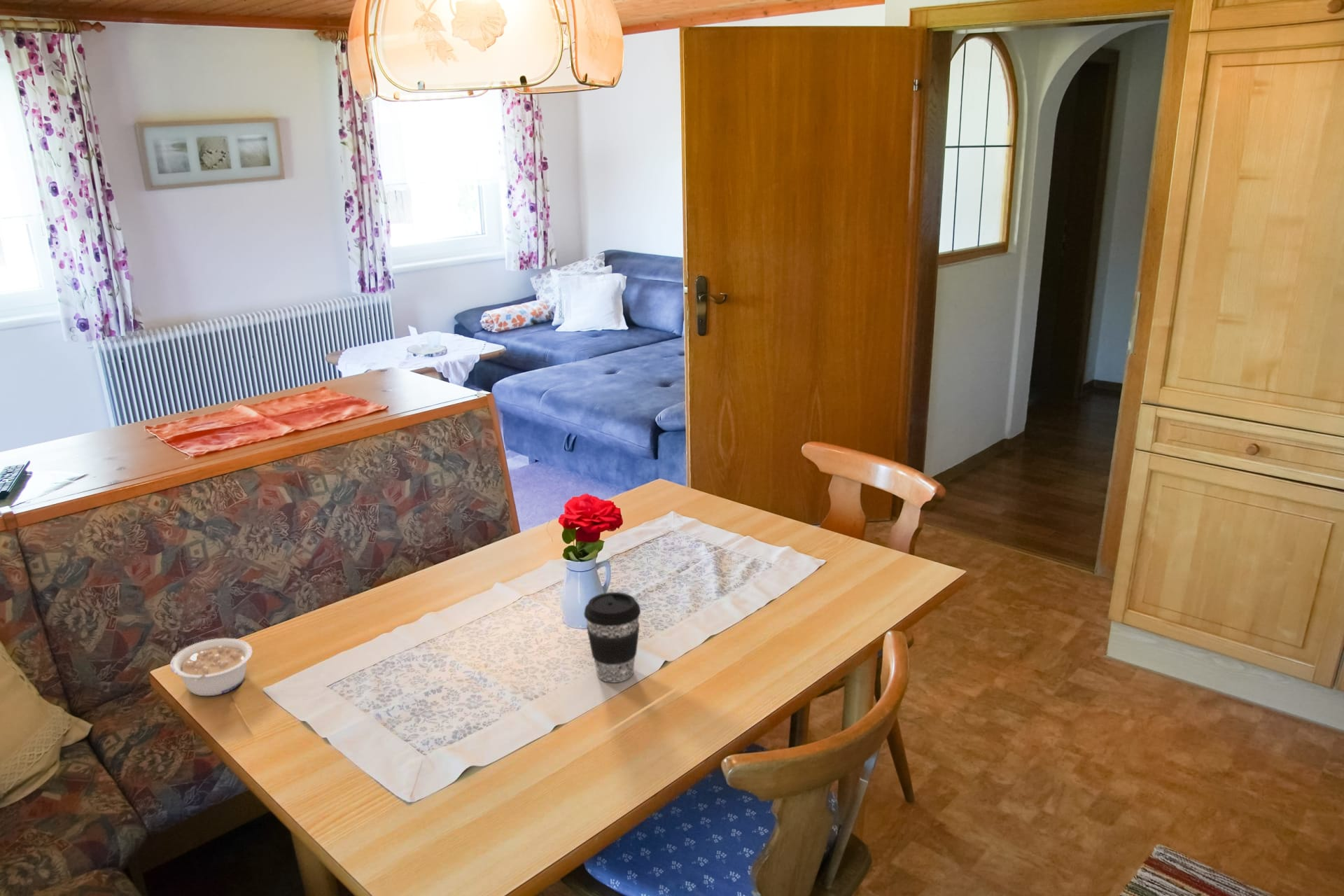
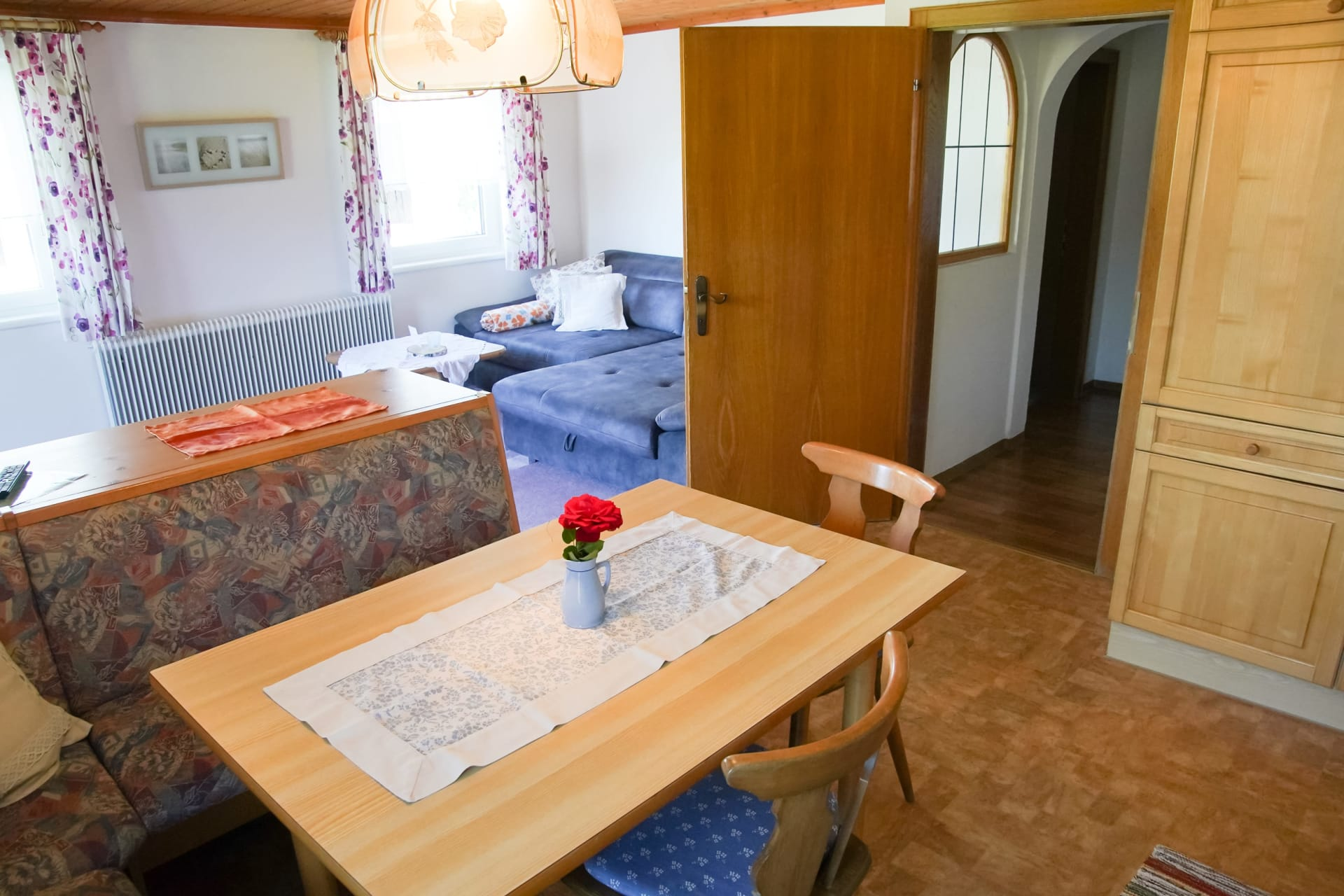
- coffee cup [583,591,641,683]
- legume [169,638,253,696]
